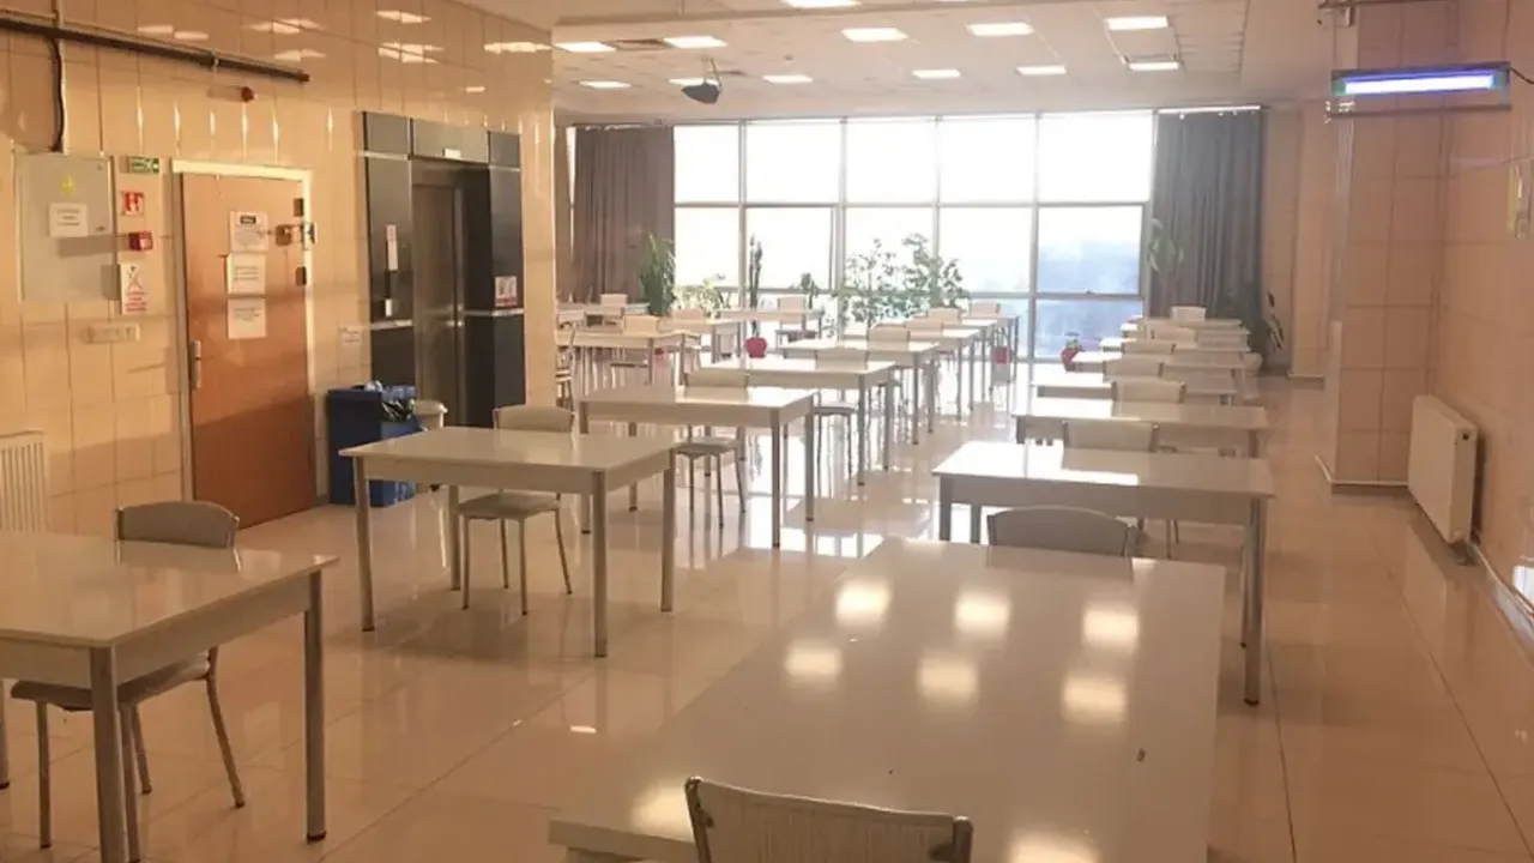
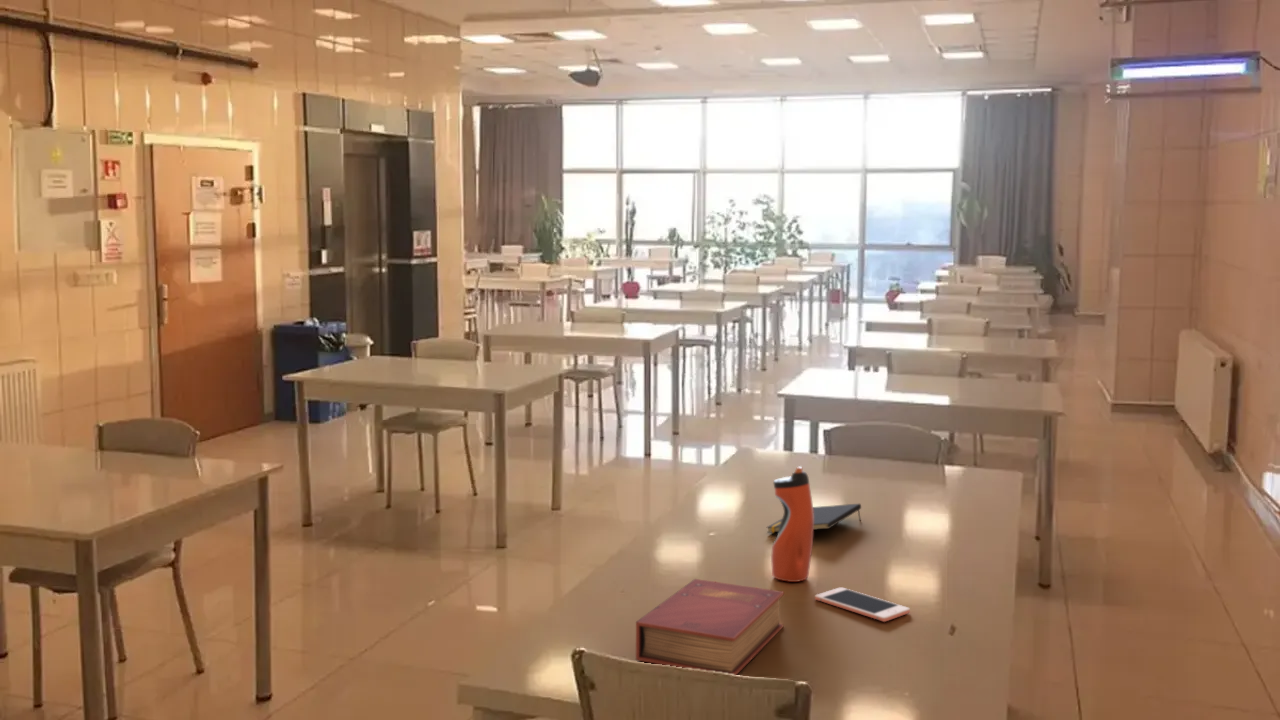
+ book [635,578,785,676]
+ notepad [766,503,862,534]
+ cell phone [814,586,911,623]
+ water bottle [770,465,814,583]
